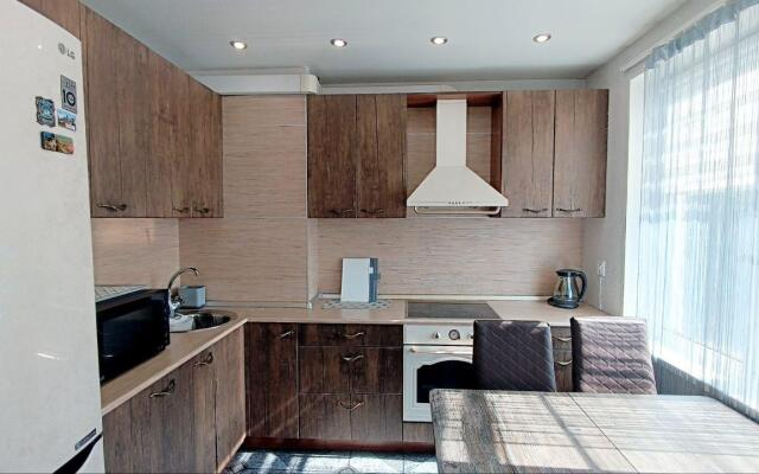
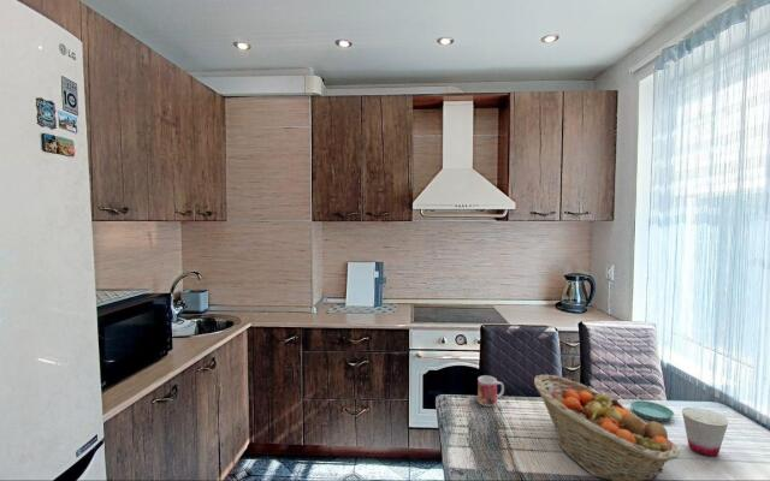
+ cup [681,406,729,458]
+ fruit basket [533,374,681,481]
+ saucer [629,399,675,422]
+ mug [476,374,505,408]
